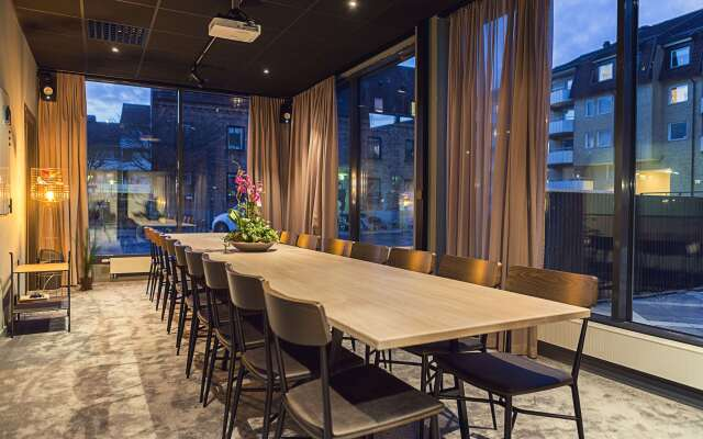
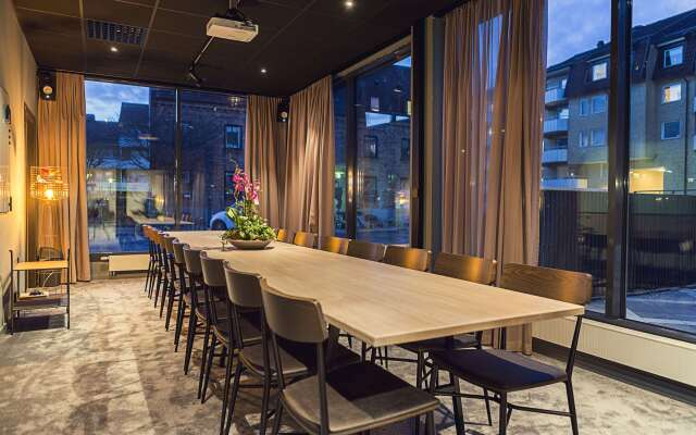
- house plant [67,224,105,291]
